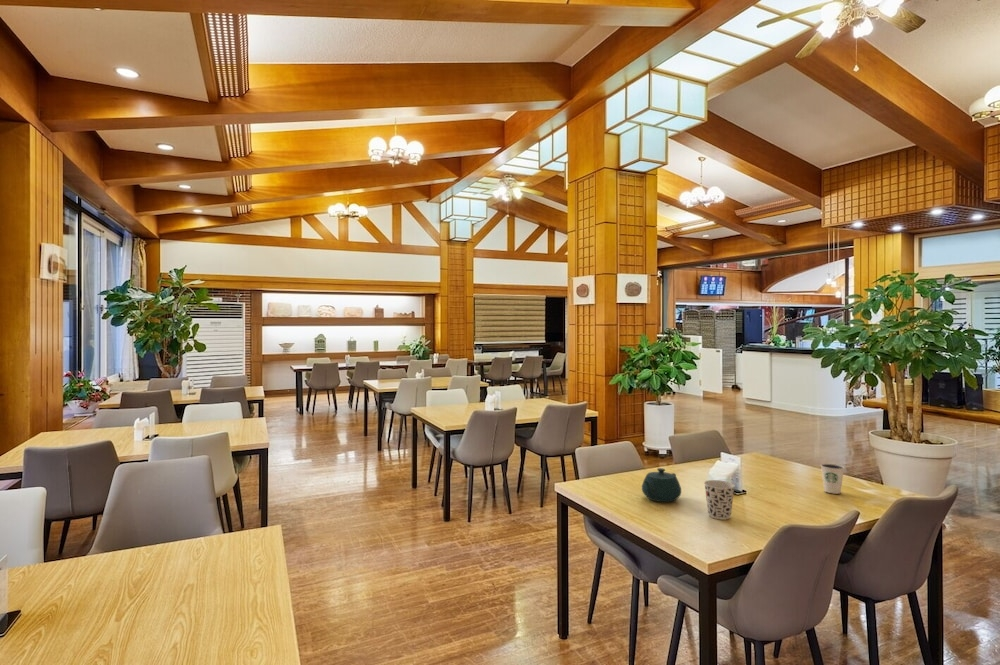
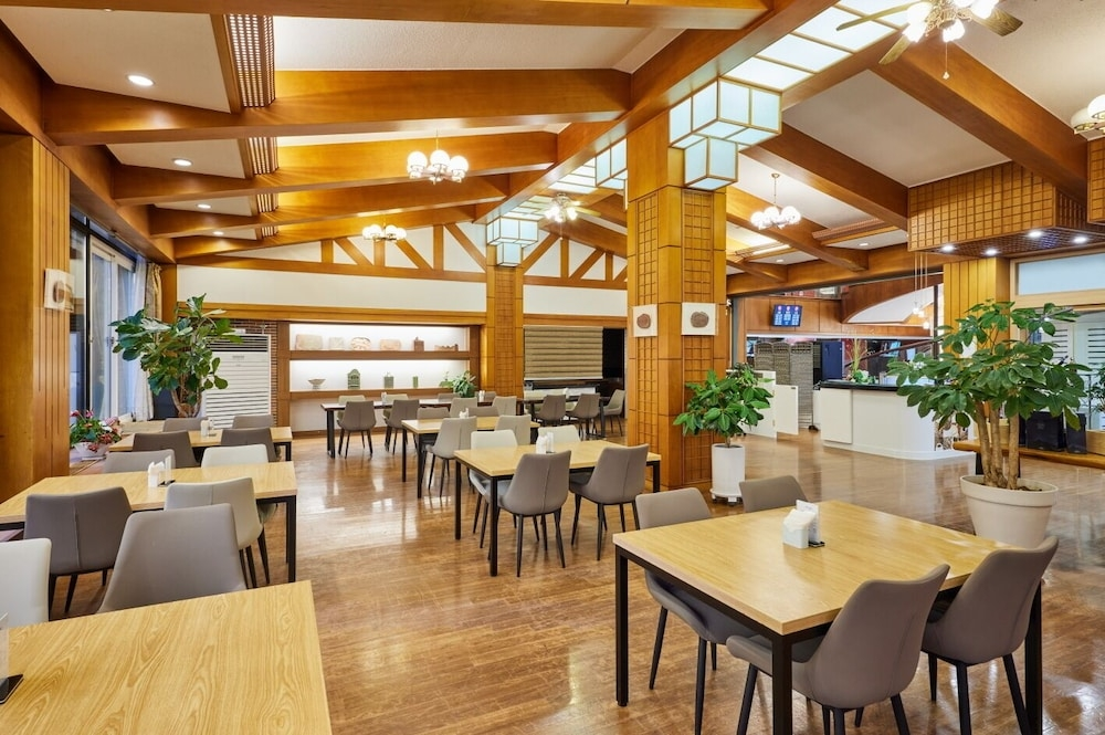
- cup [703,479,736,521]
- dixie cup [820,463,845,495]
- teapot [641,467,682,503]
